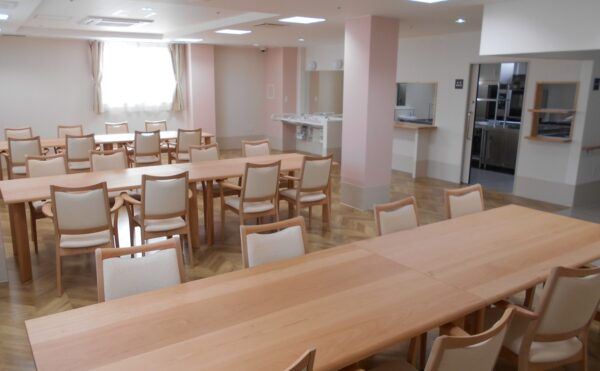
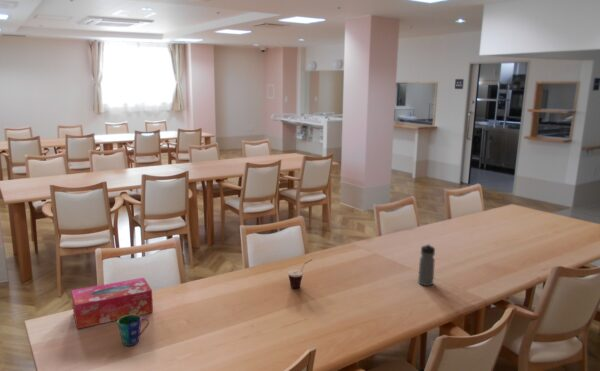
+ cup [116,314,150,347]
+ tissue box [71,277,154,330]
+ water bottle [417,243,436,287]
+ cup [287,258,313,289]
